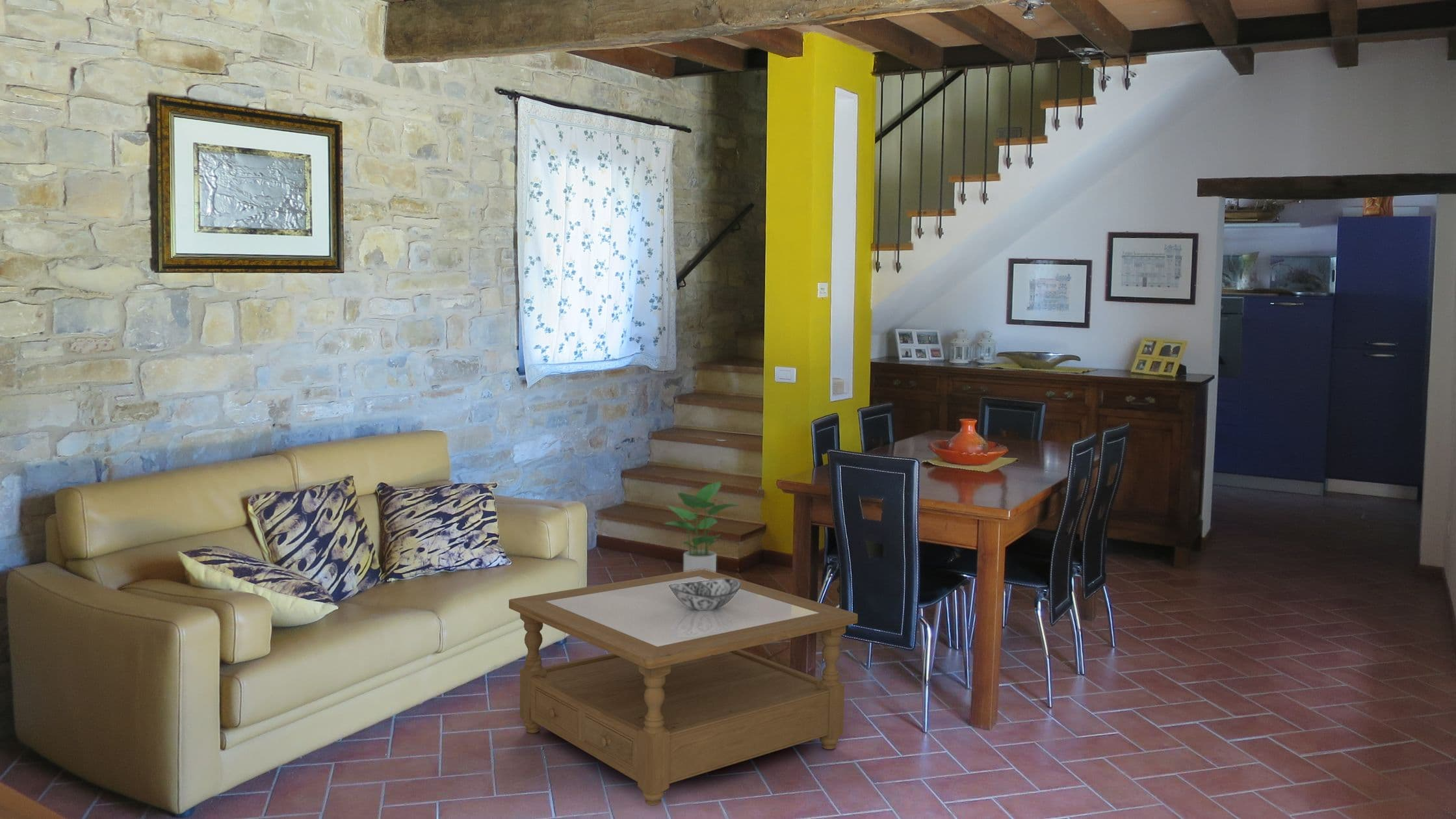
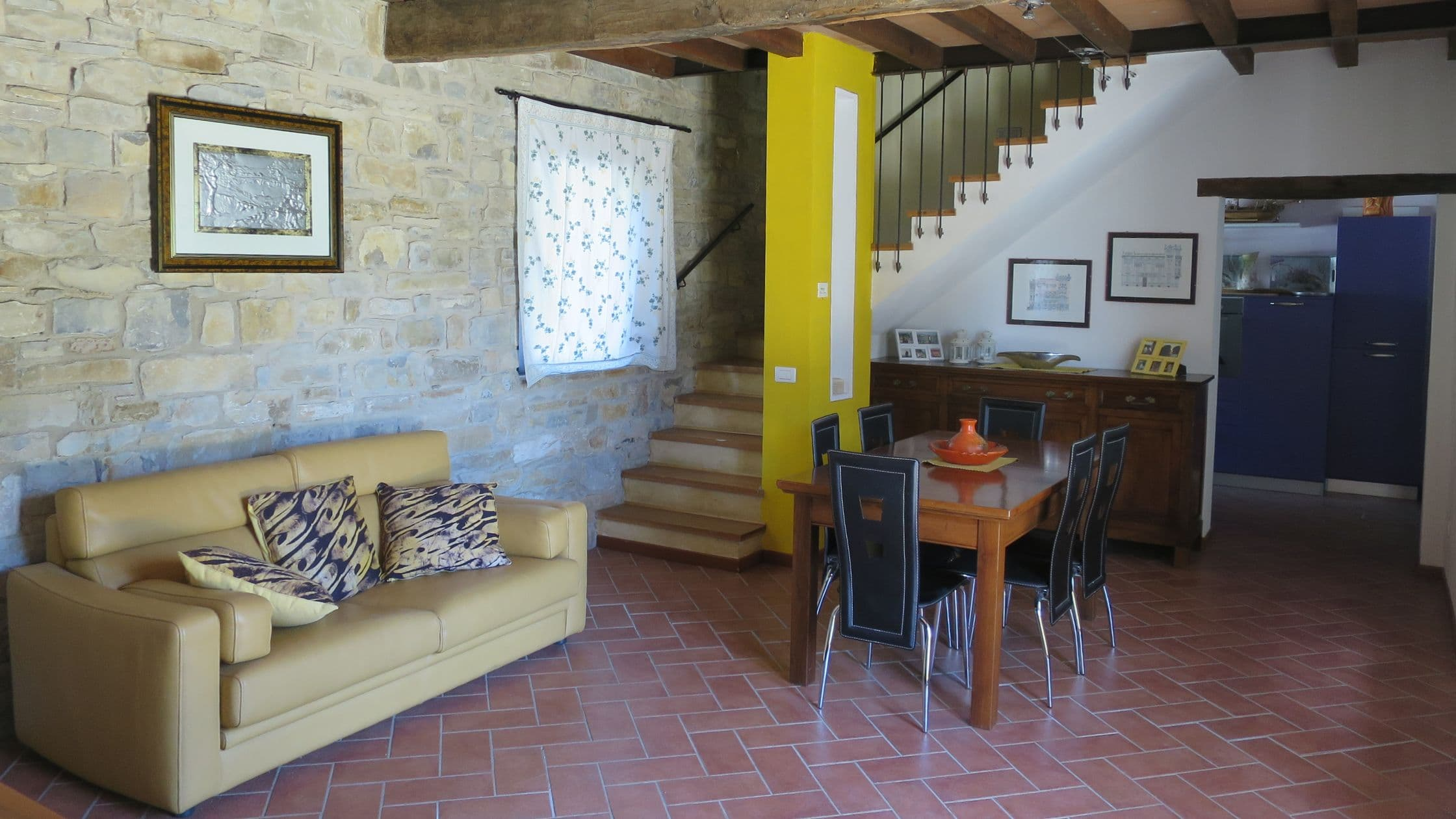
- coffee table [508,569,859,807]
- potted plant [662,480,742,572]
- decorative bowl [669,578,741,611]
